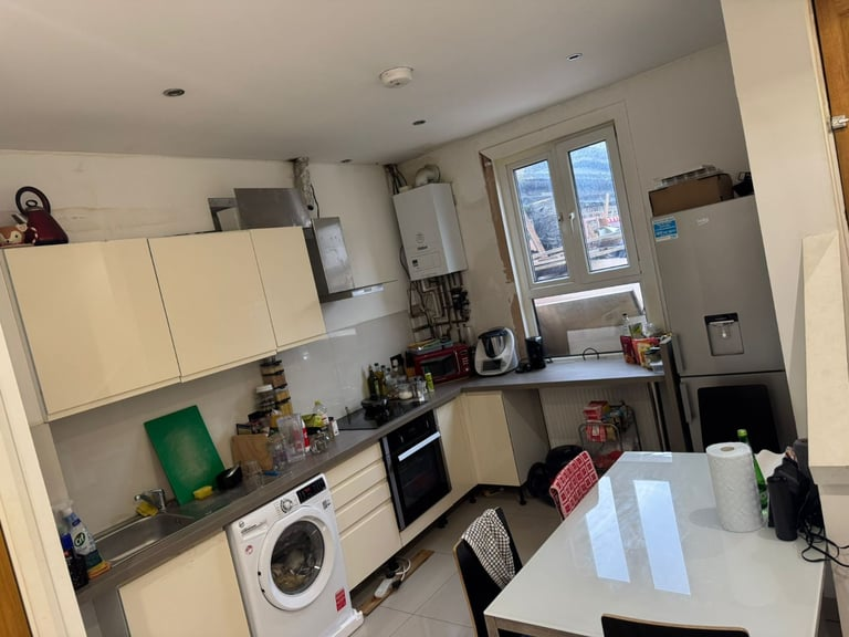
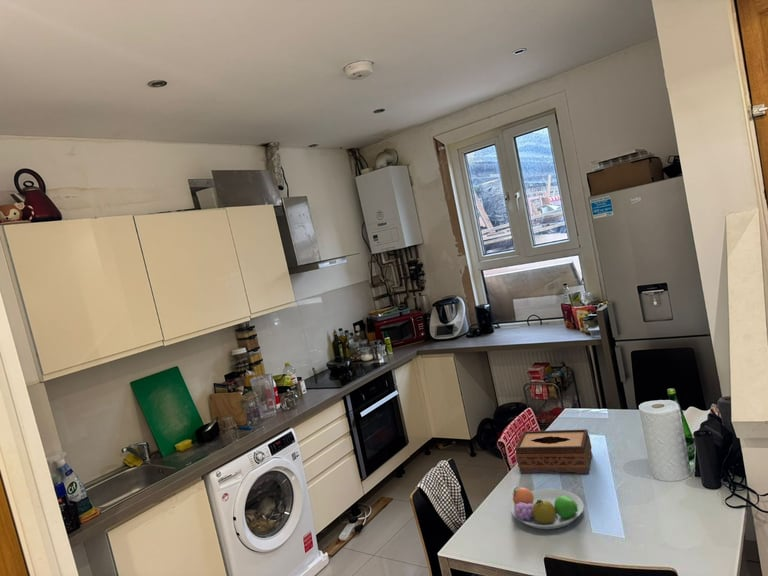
+ fruit bowl [510,486,585,530]
+ tissue box [515,428,593,474]
